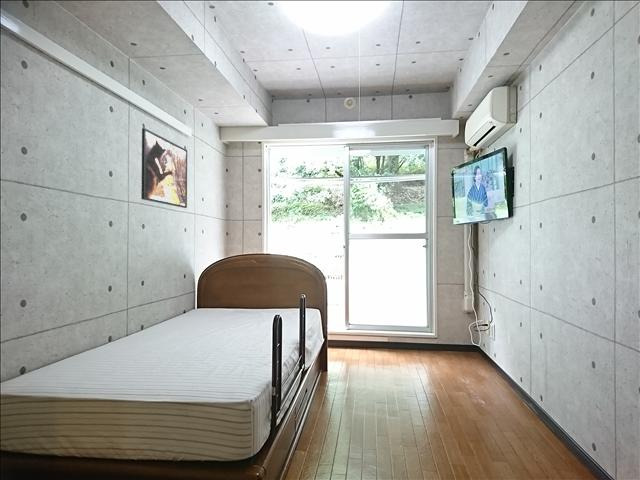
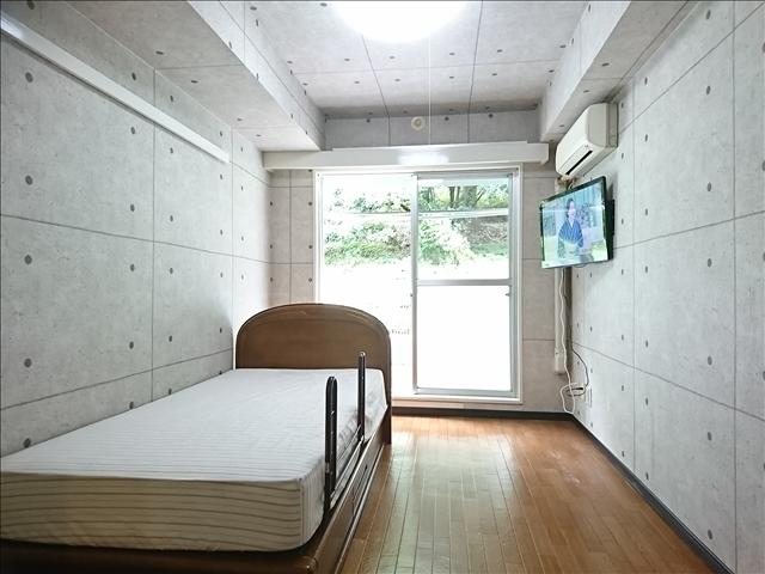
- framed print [140,127,188,209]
